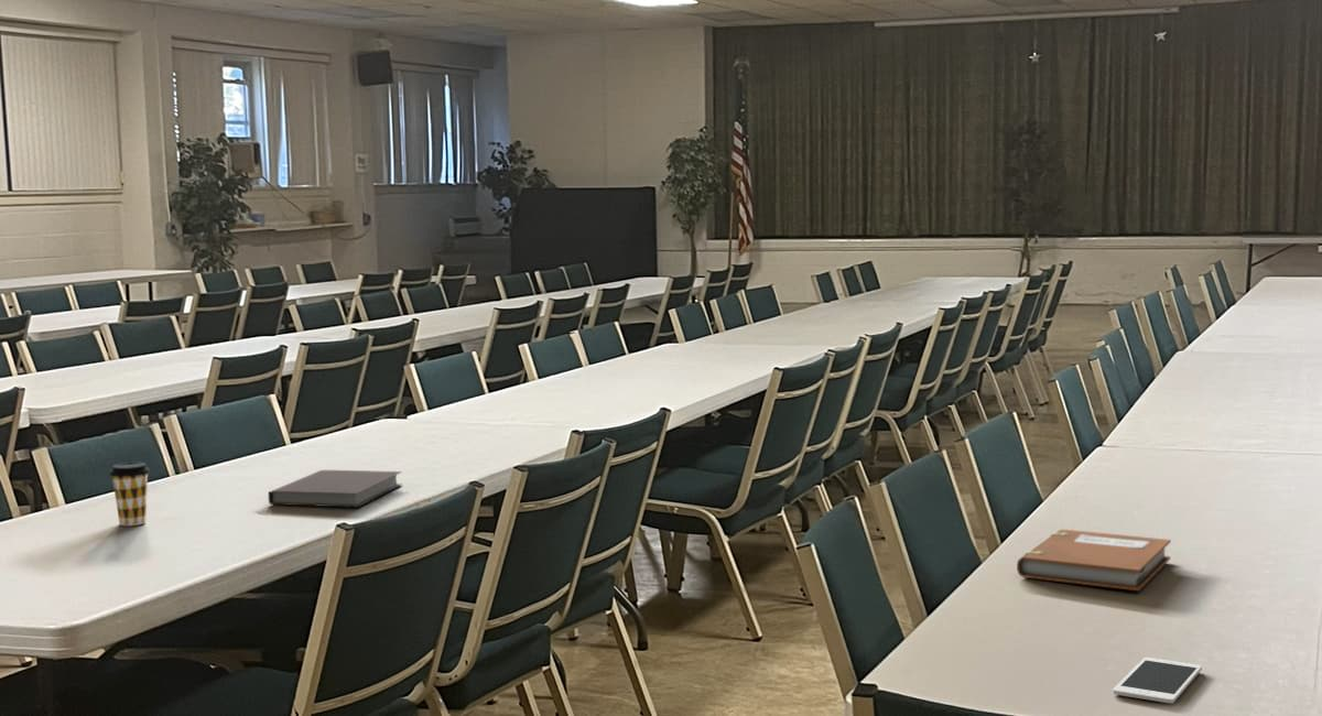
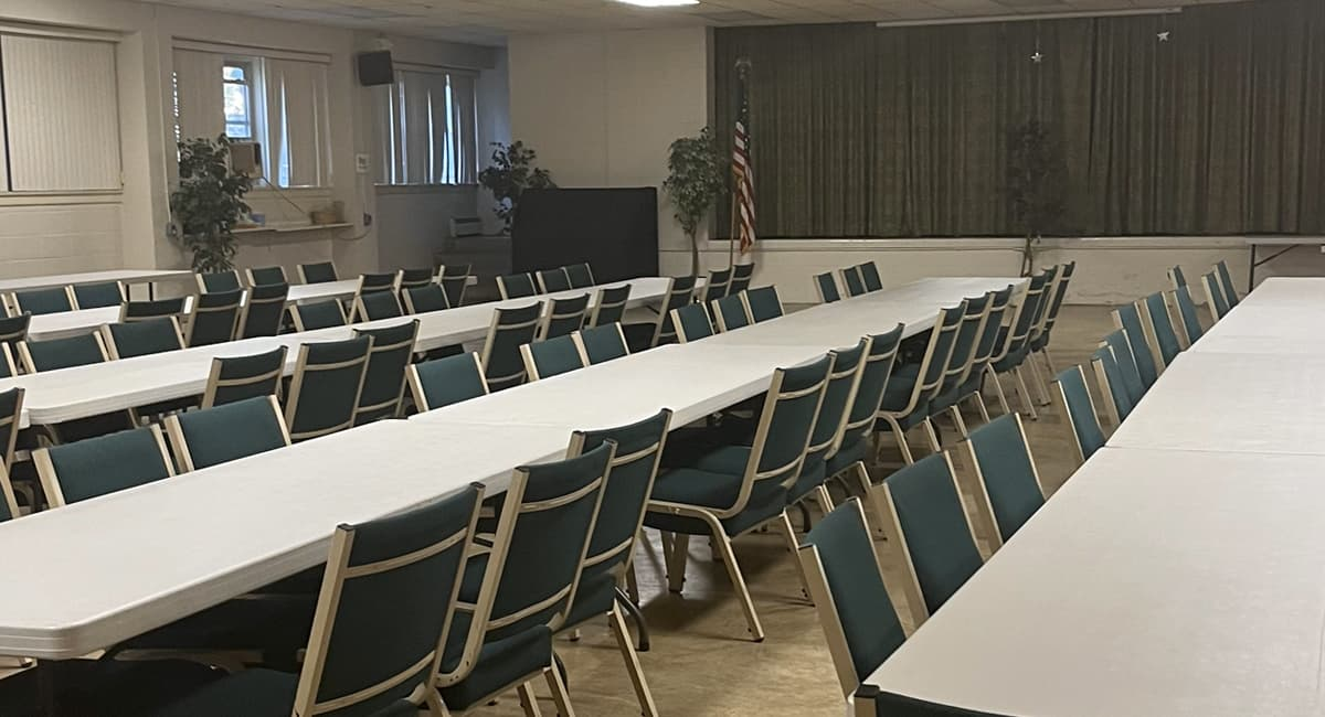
- coffee cup [109,462,151,527]
- notebook [267,469,403,509]
- notebook [1016,529,1172,592]
- cell phone [1112,657,1203,704]
